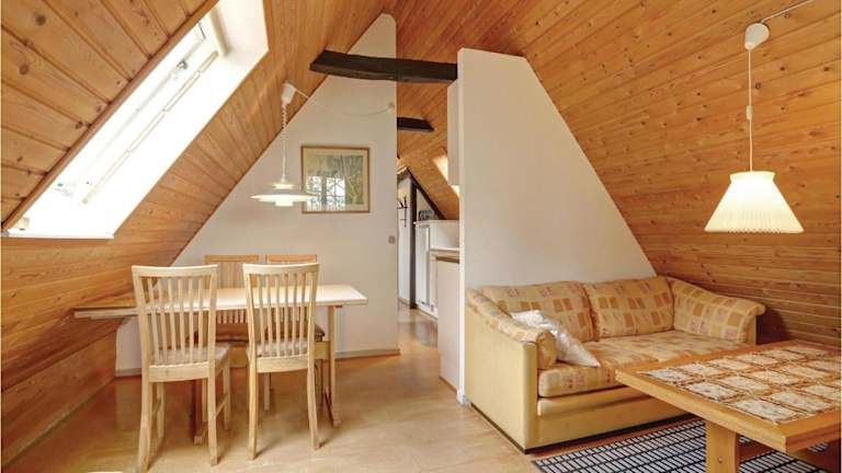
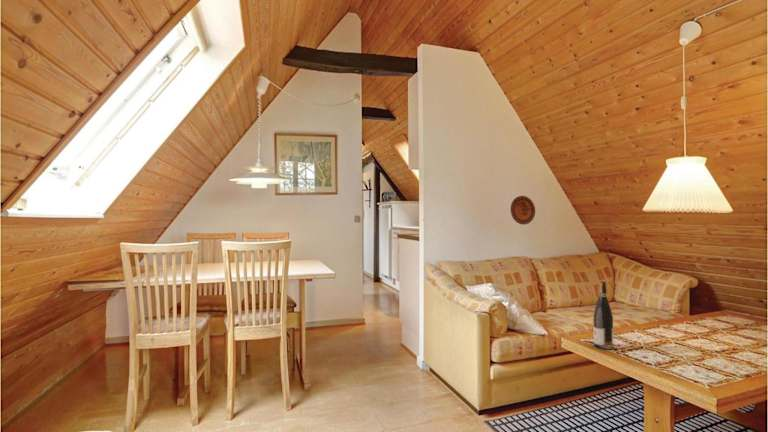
+ wine bottle [592,280,614,350]
+ decorative plate [510,195,536,226]
